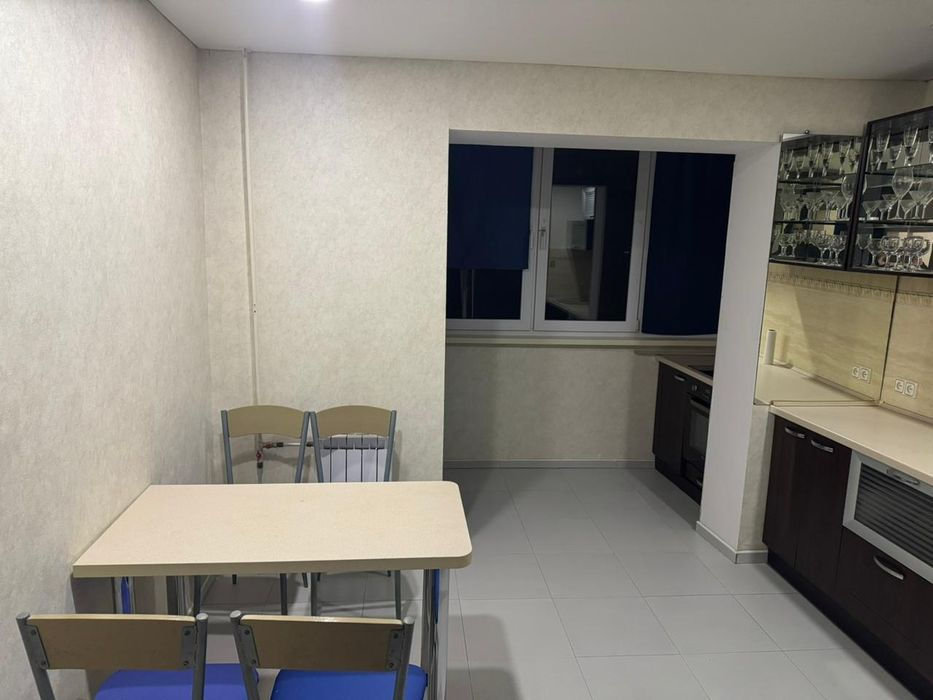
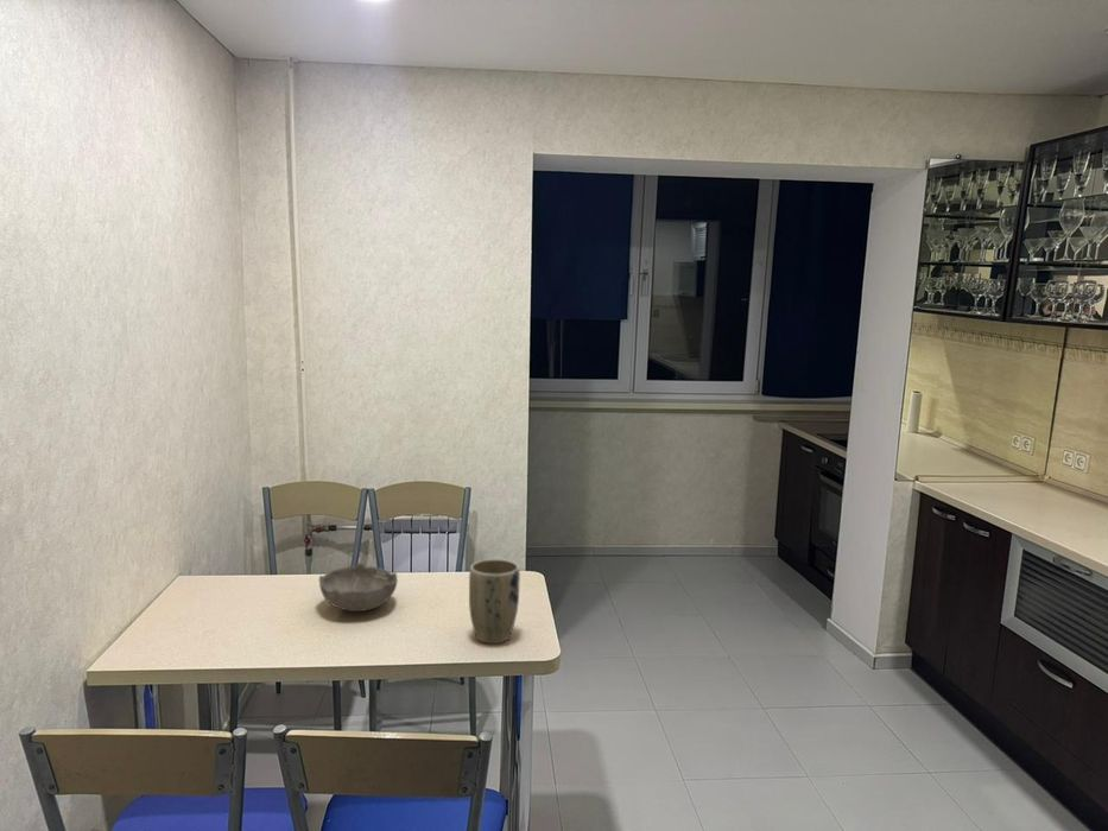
+ bowl [318,562,399,613]
+ plant pot [468,558,521,645]
